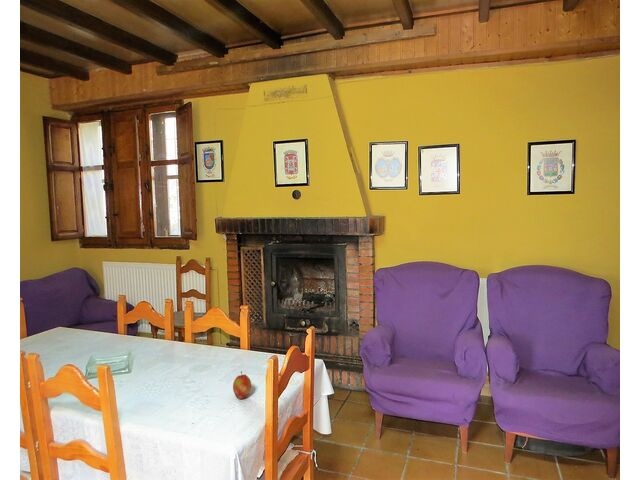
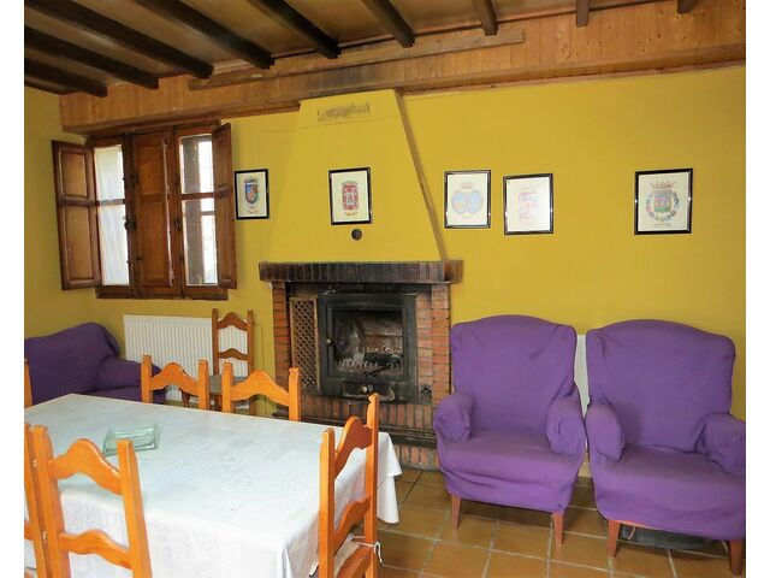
- apple [232,370,252,400]
